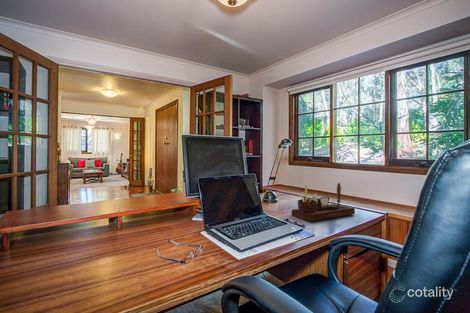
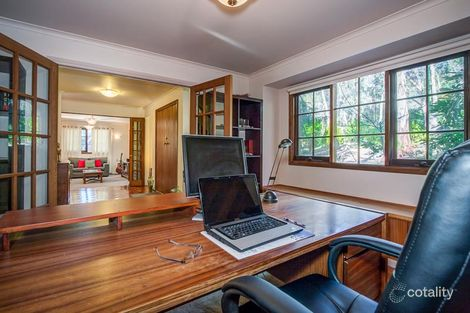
- desk organizer [291,182,356,222]
